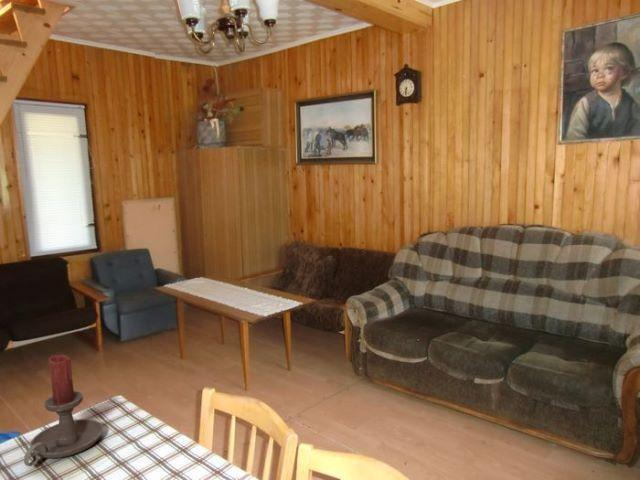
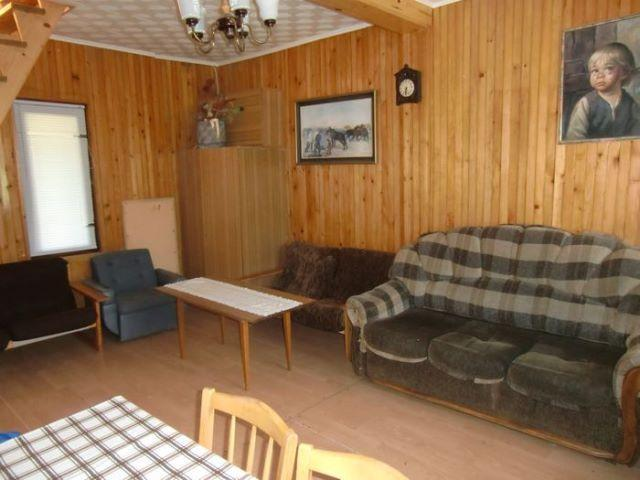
- candle holder [23,354,104,467]
